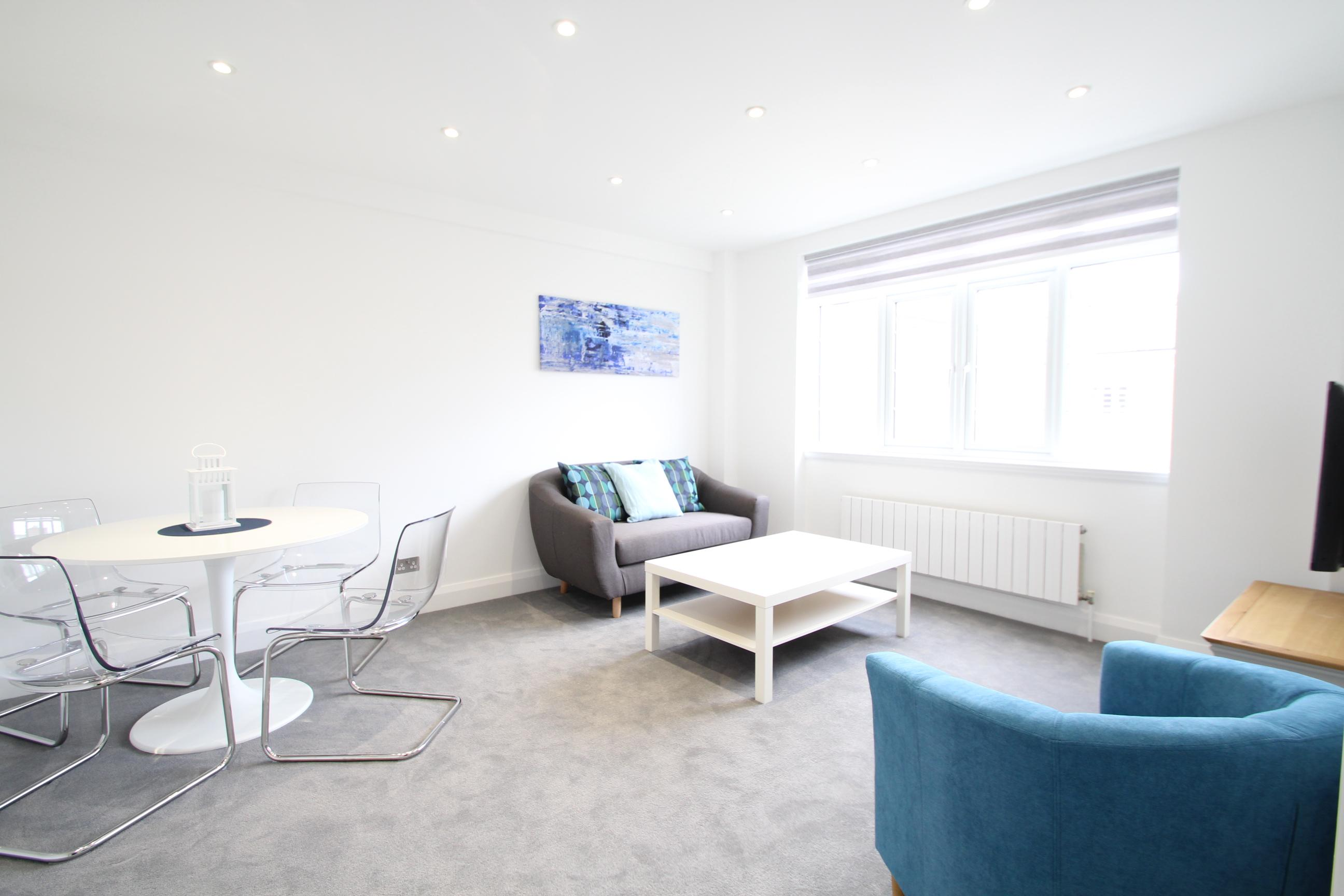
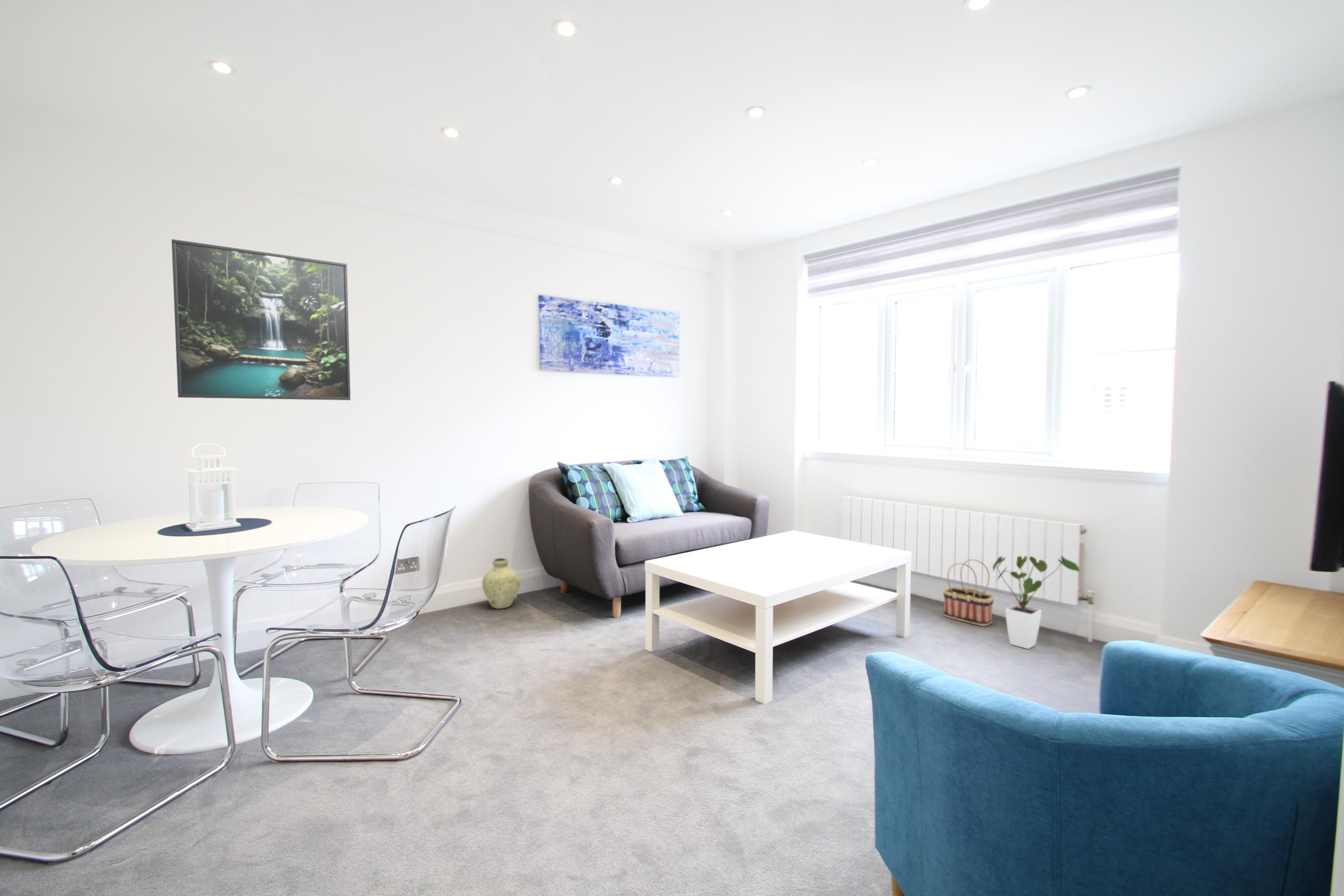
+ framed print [171,239,351,401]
+ vase [482,557,521,609]
+ basket [943,559,995,627]
+ house plant [992,555,1081,650]
